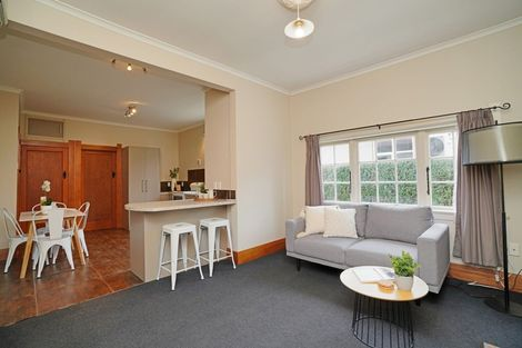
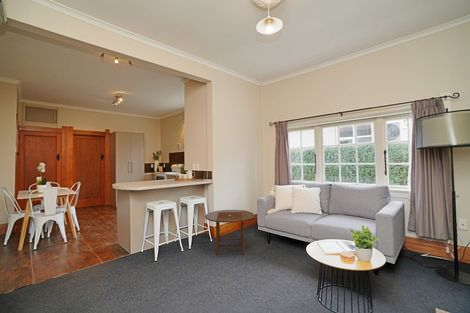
+ side table [204,209,256,256]
